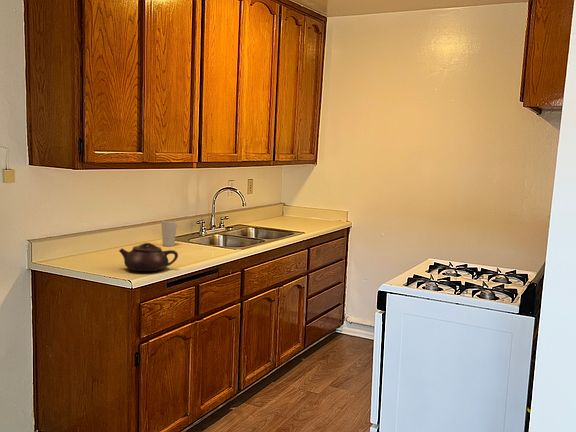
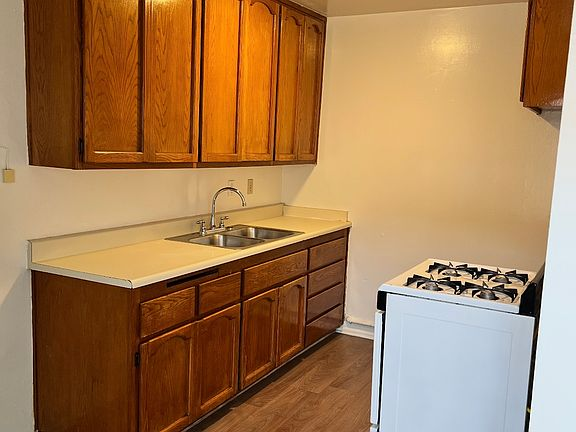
- teapot [118,242,179,273]
- cup [160,220,178,247]
